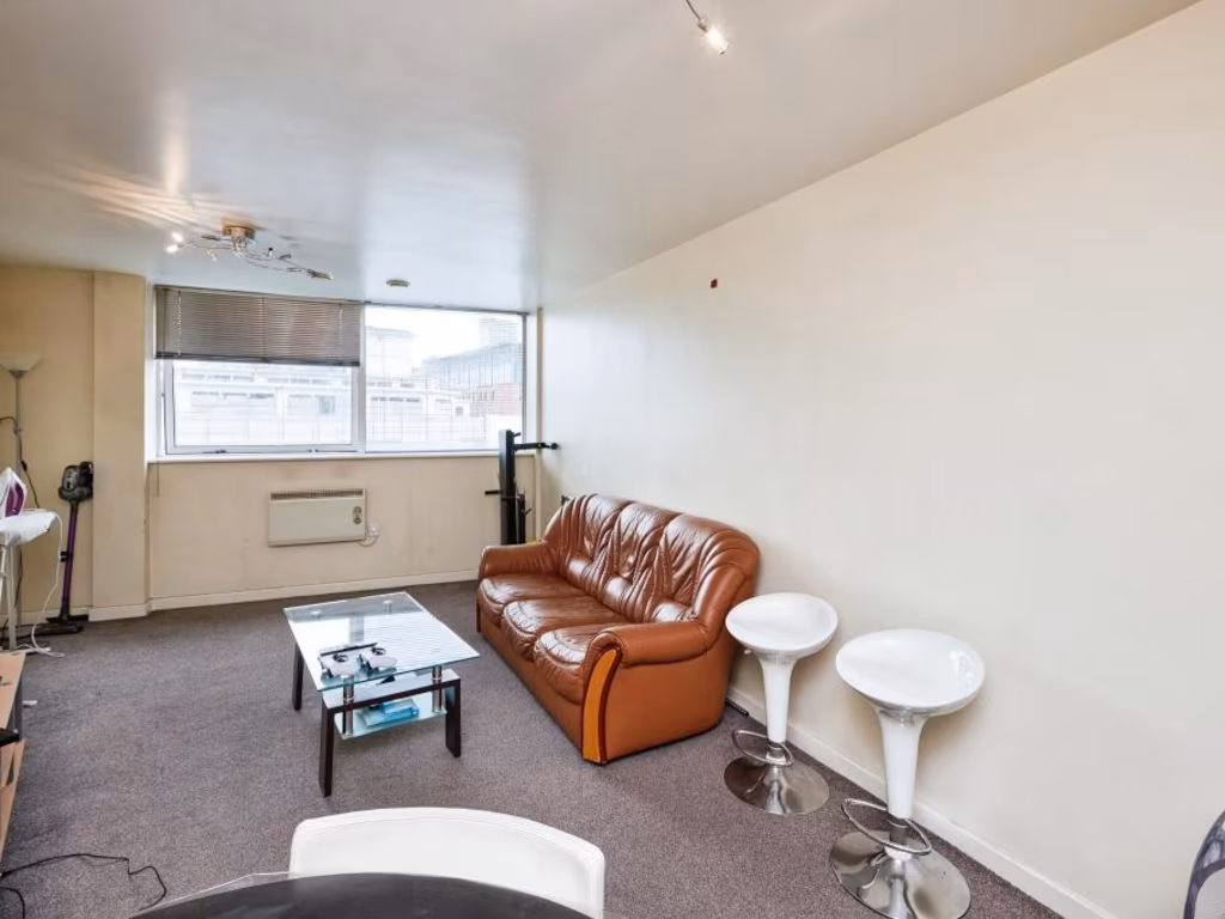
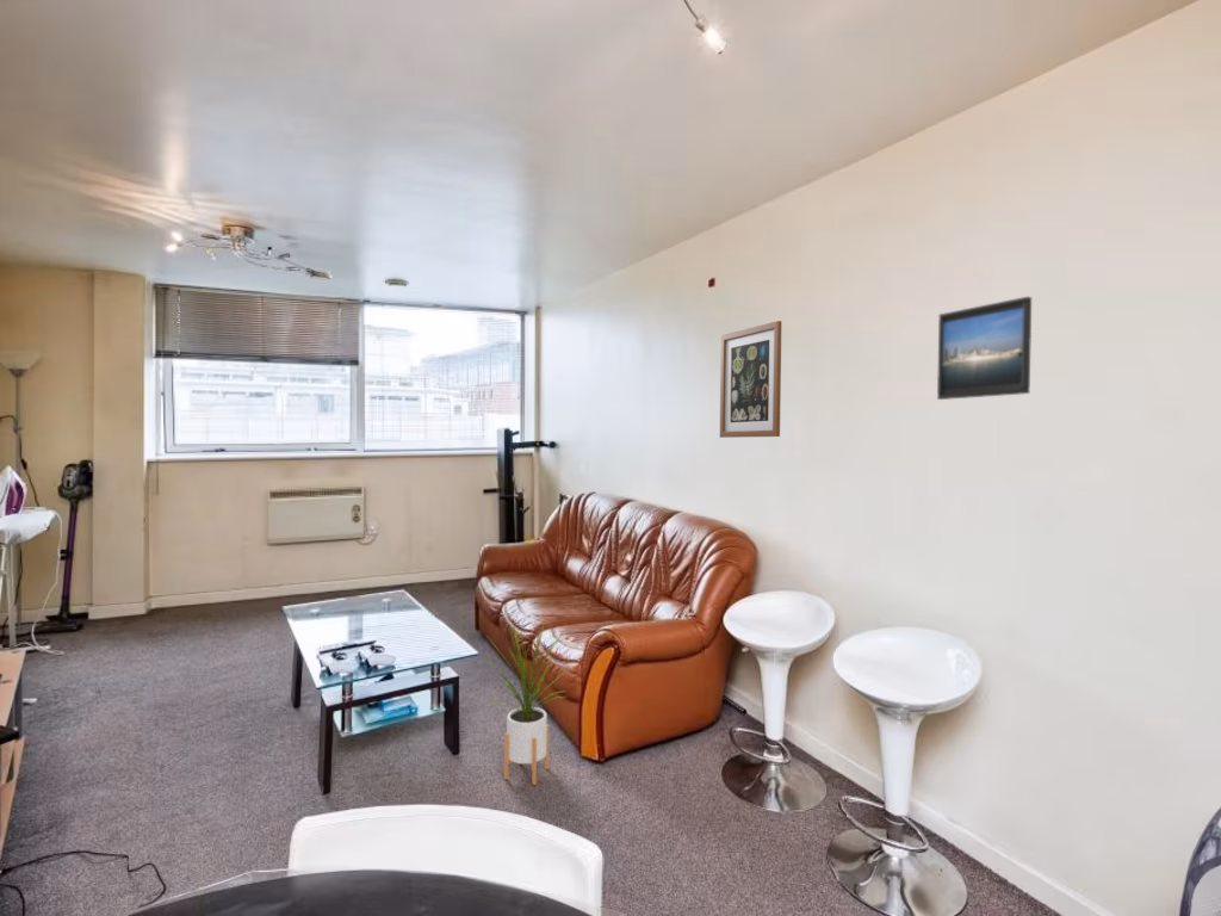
+ house plant [483,615,570,786]
+ wall art [719,320,782,439]
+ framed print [936,296,1033,401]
